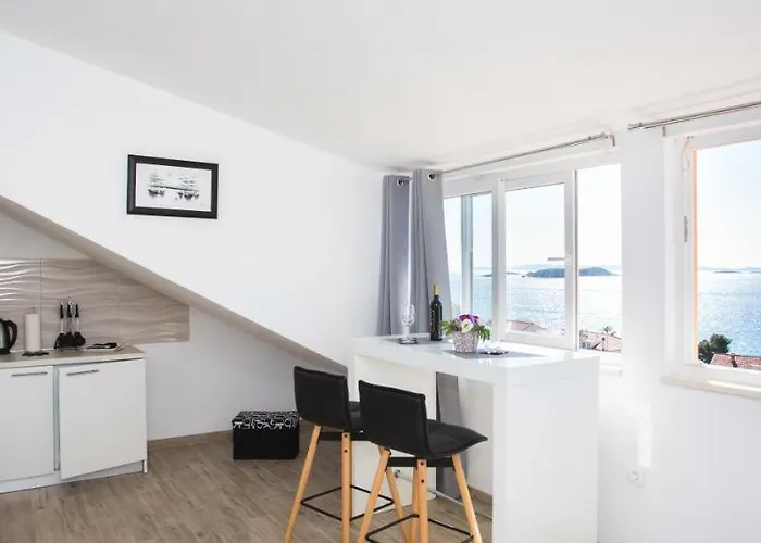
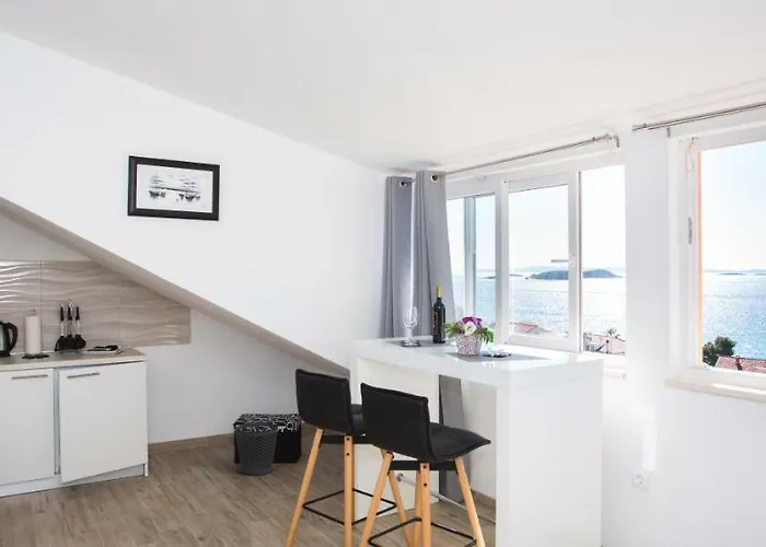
+ wastebasket [234,421,279,476]
